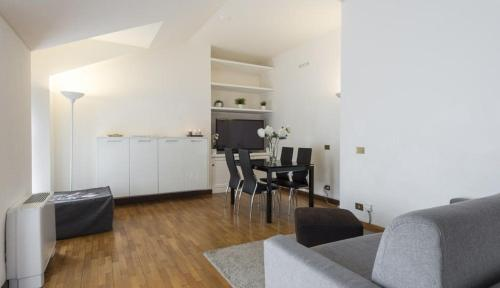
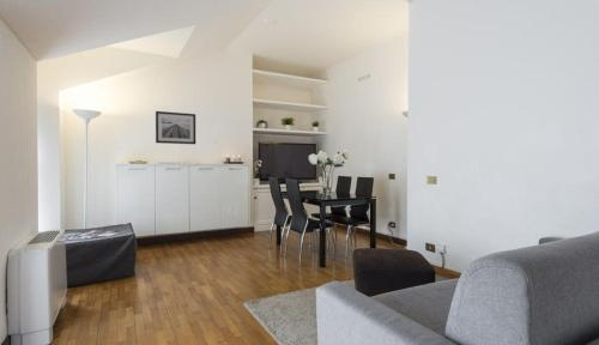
+ wall art [155,110,196,145]
